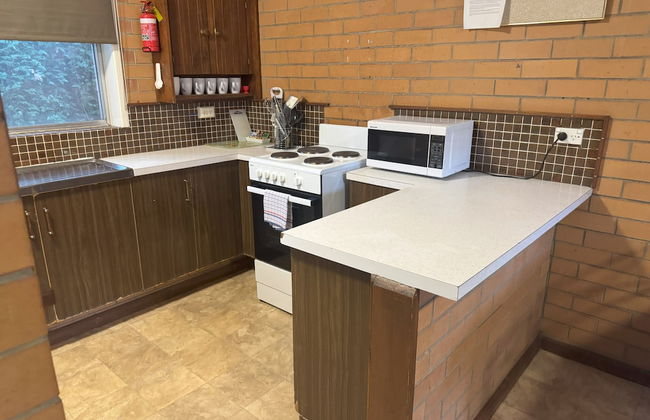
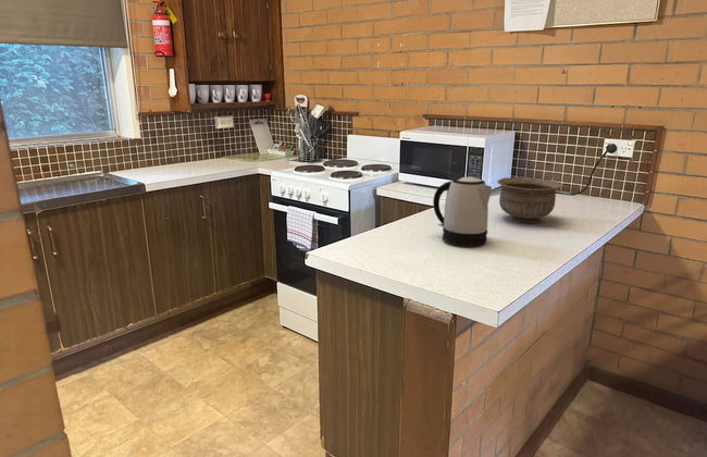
+ kettle [432,176,493,247]
+ bowl [496,176,562,224]
